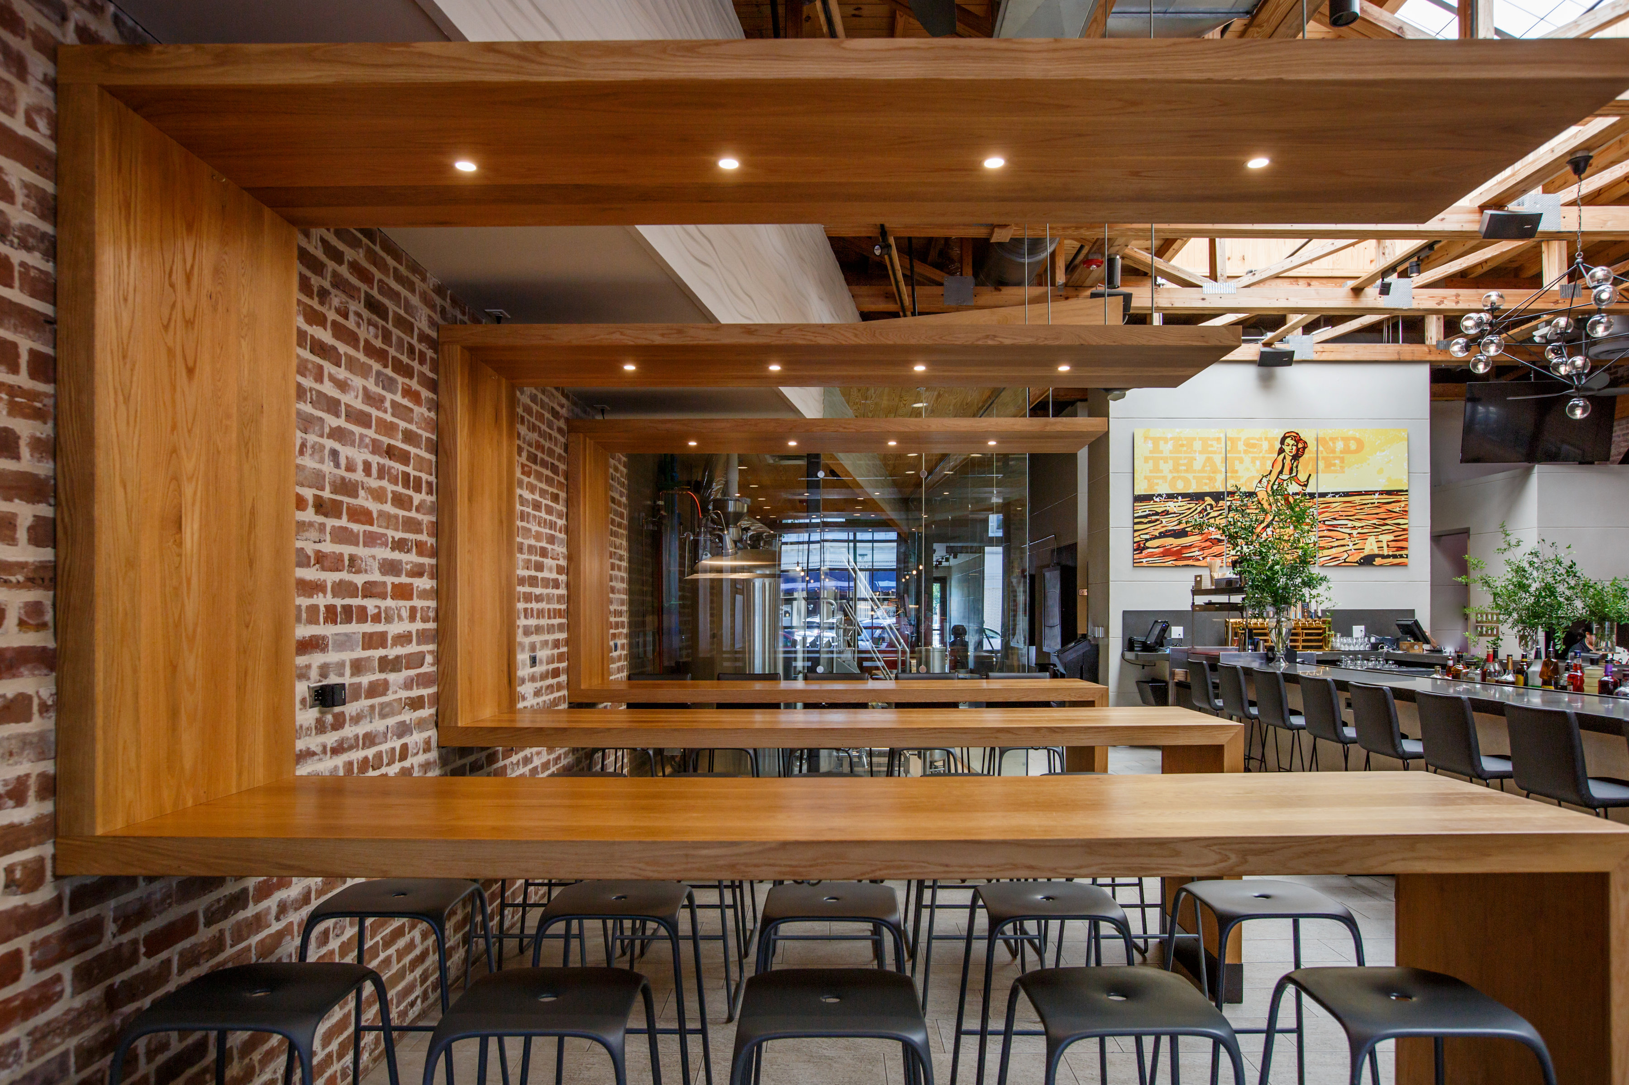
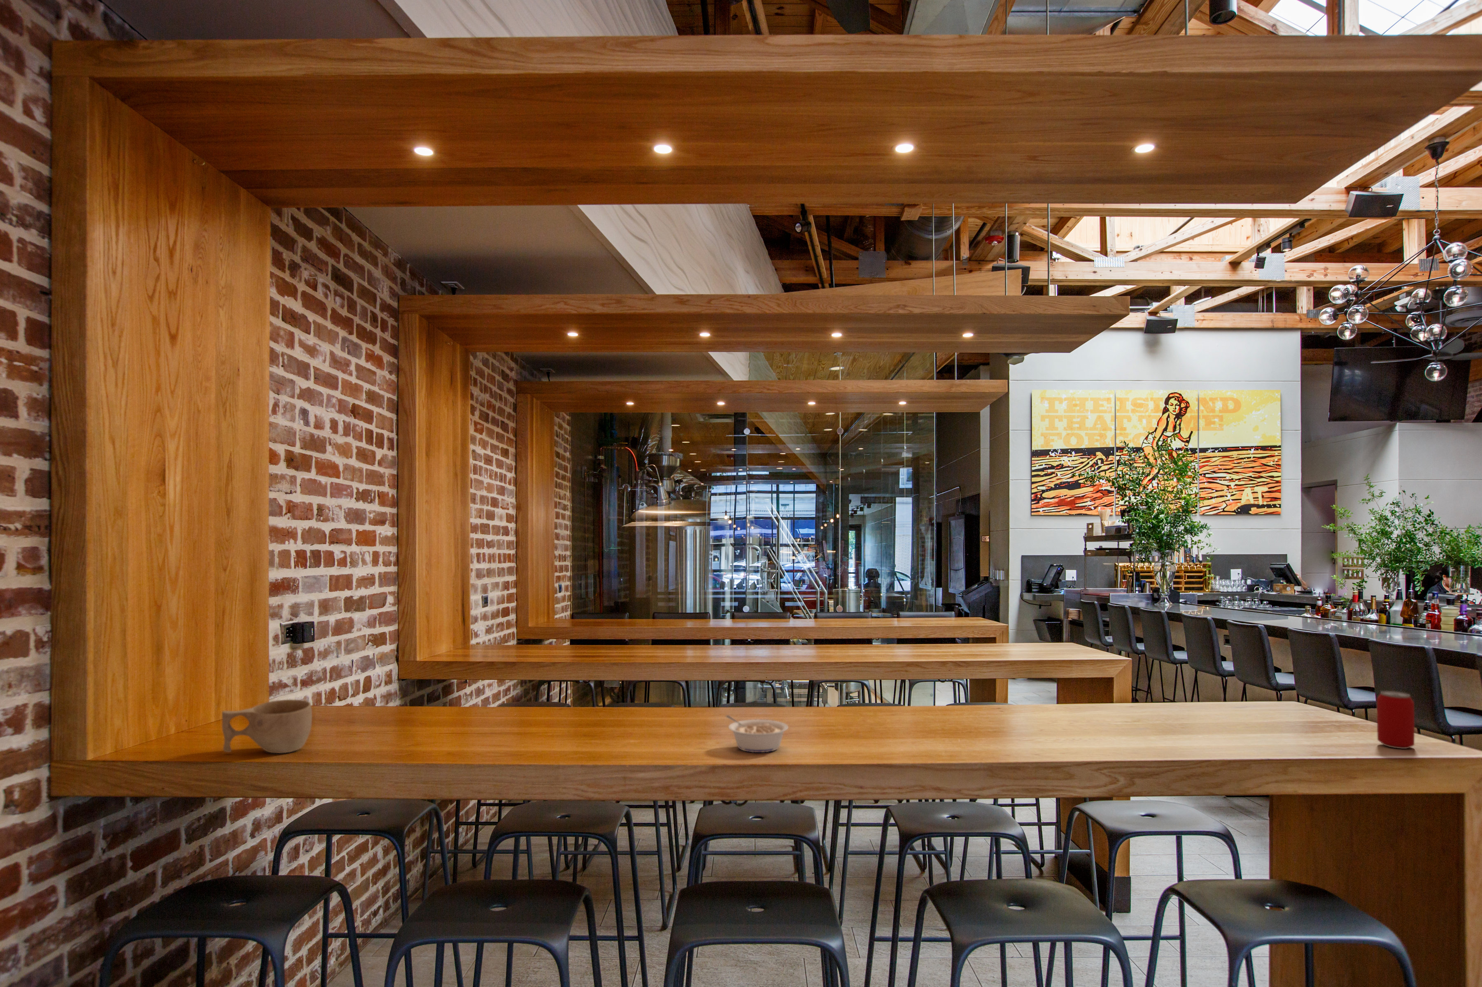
+ cup [221,699,313,753]
+ legume [725,715,789,752]
+ beverage can [1376,691,1415,749]
